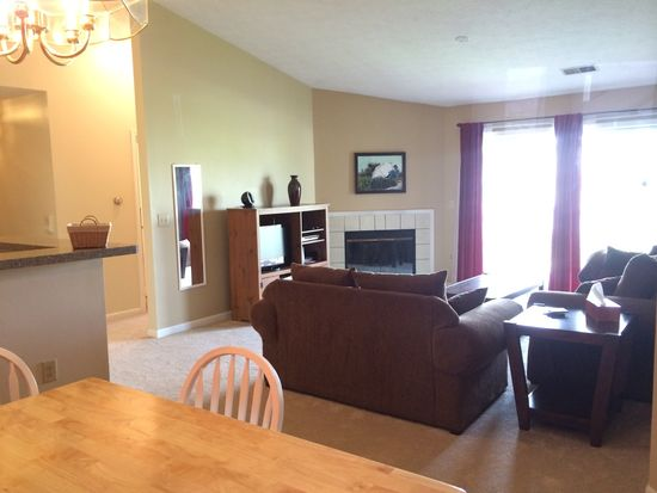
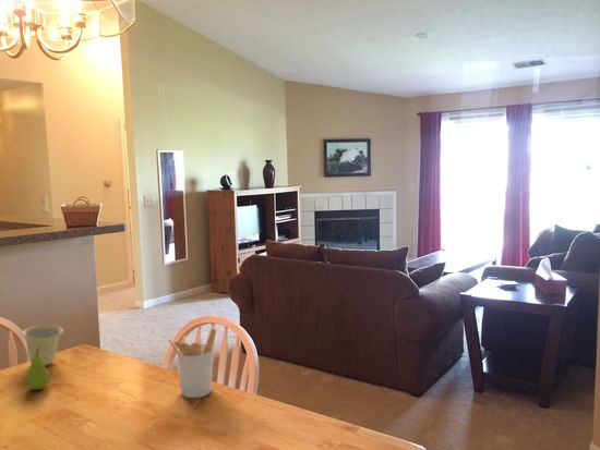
+ cup [21,324,64,367]
+ fruit [25,348,51,391]
+ utensil holder [168,328,217,399]
